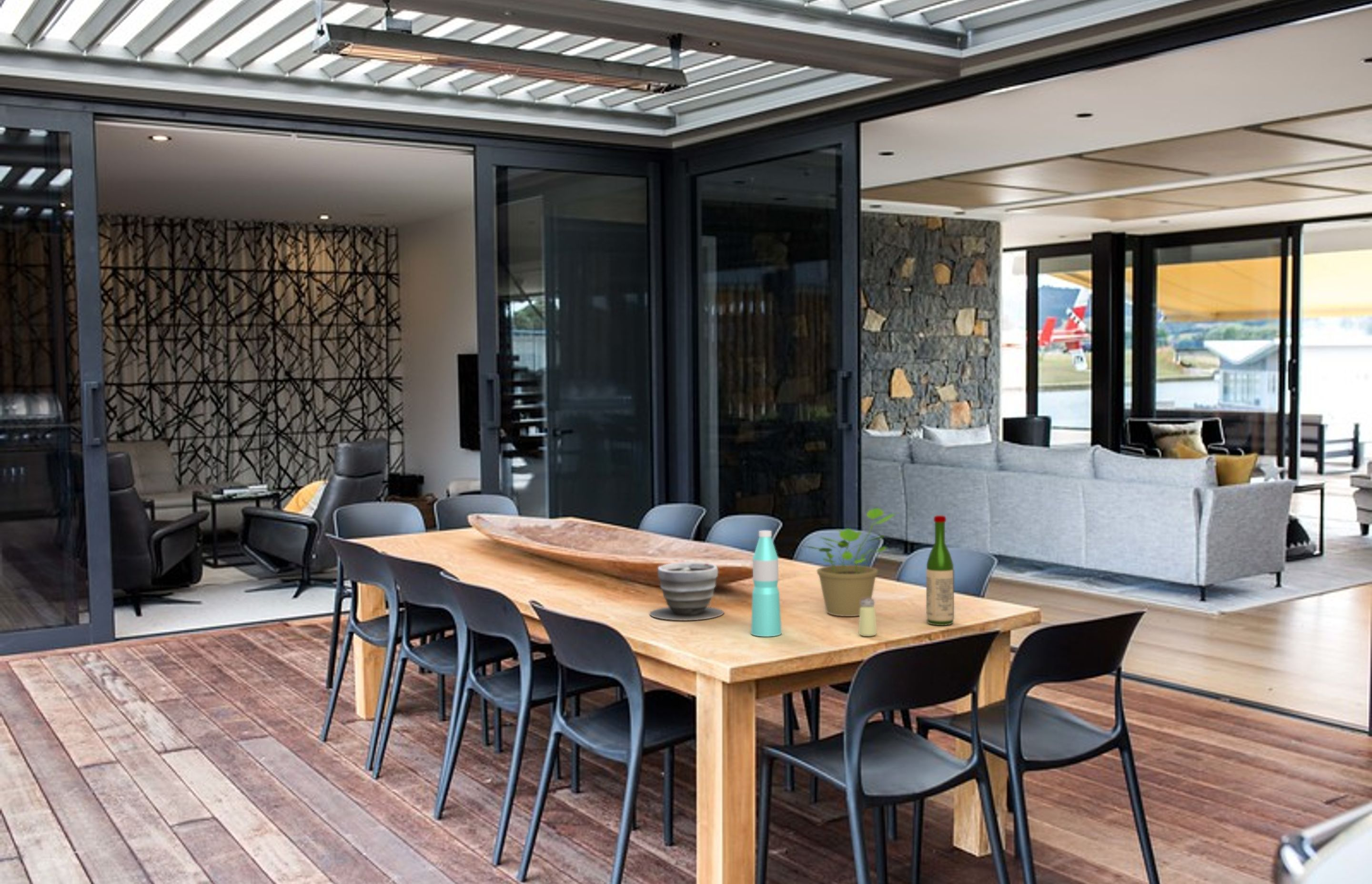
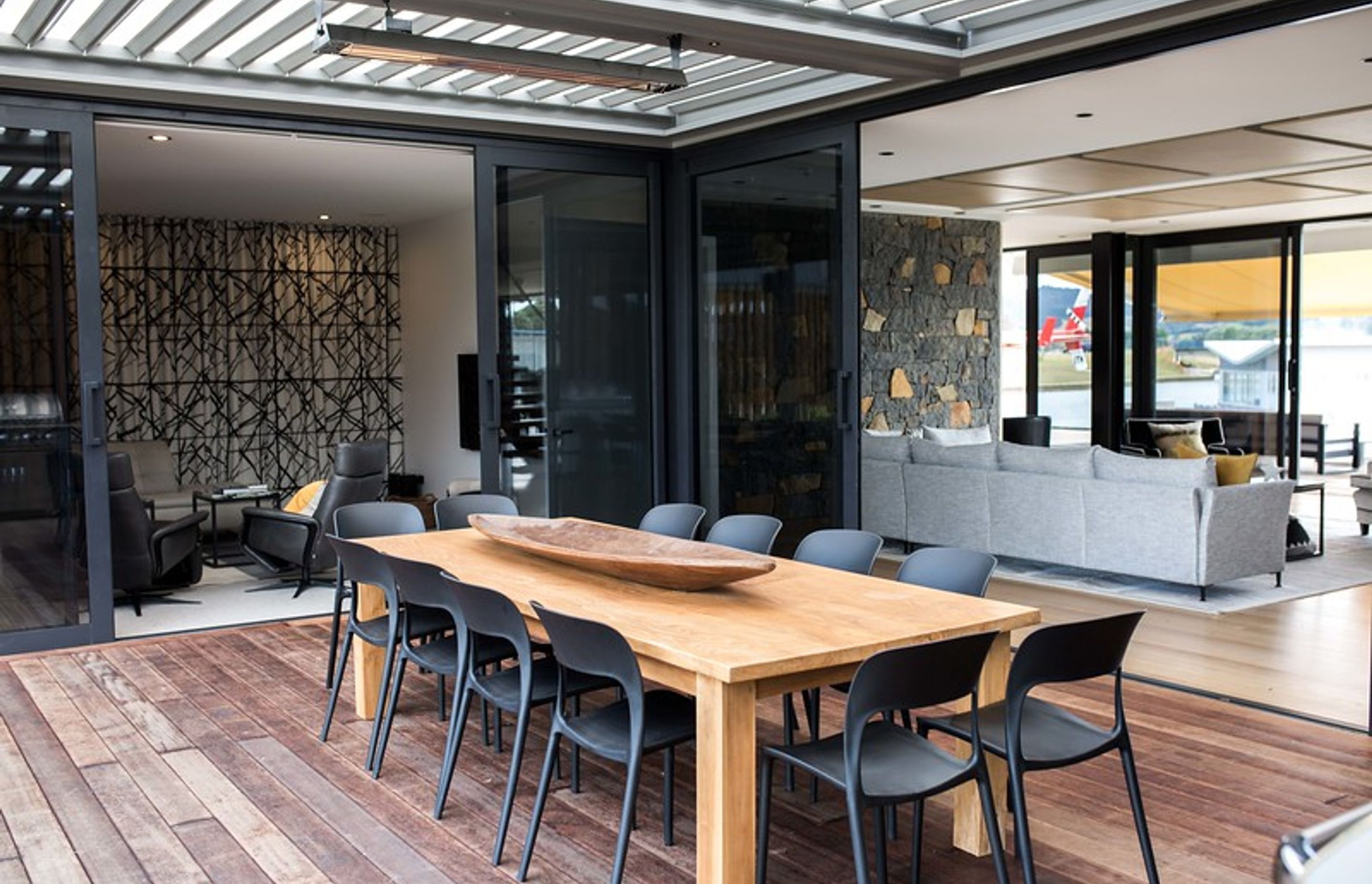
- wine bottle [926,515,955,626]
- saltshaker [858,598,878,637]
- potted plant [803,507,898,617]
- planter [649,562,725,621]
- water bottle [750,530,782,637]
